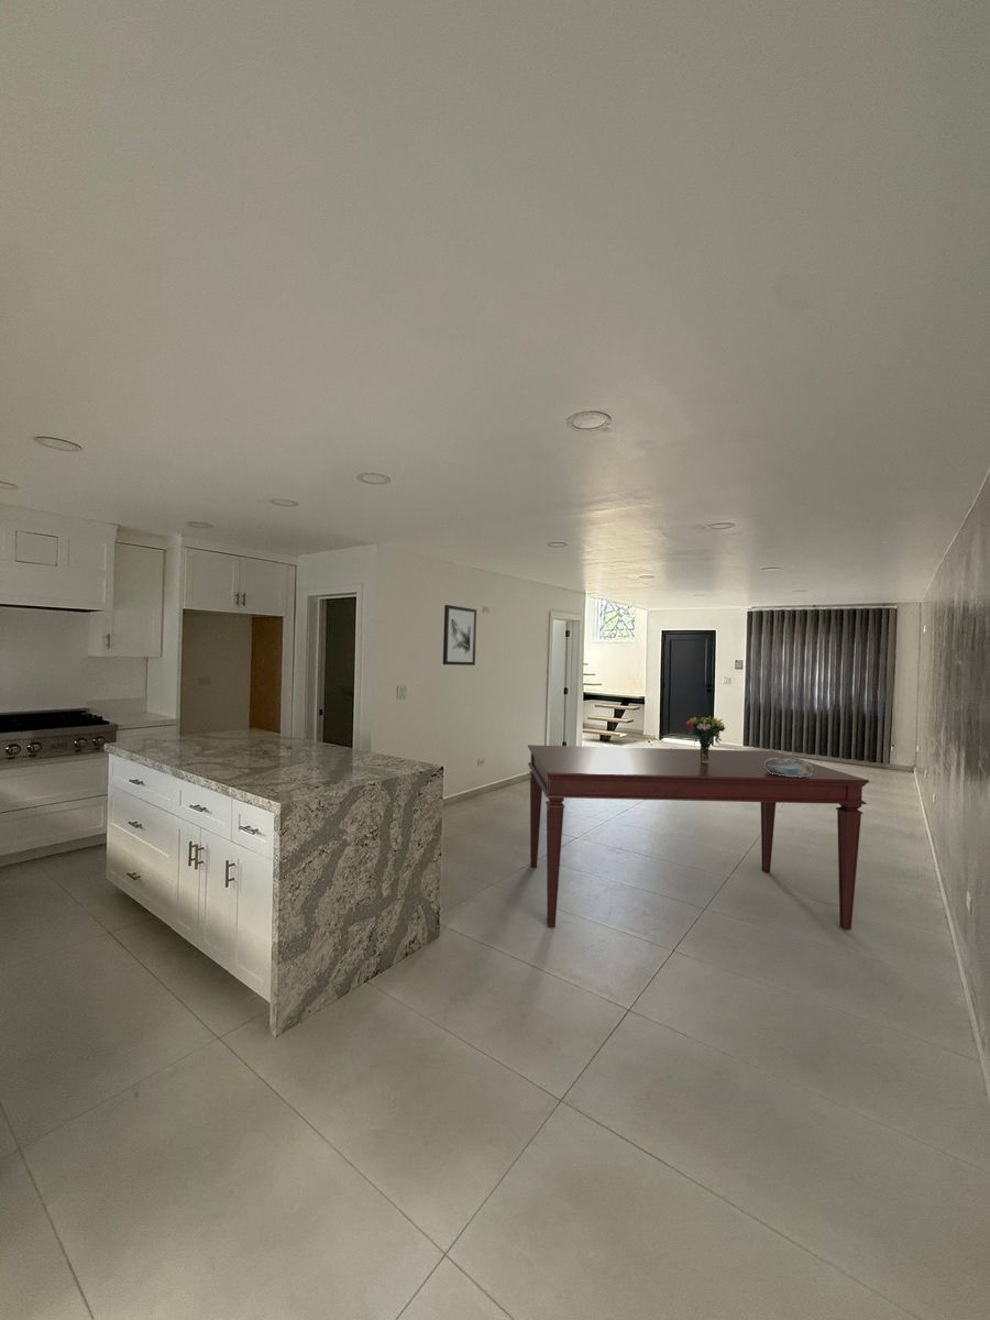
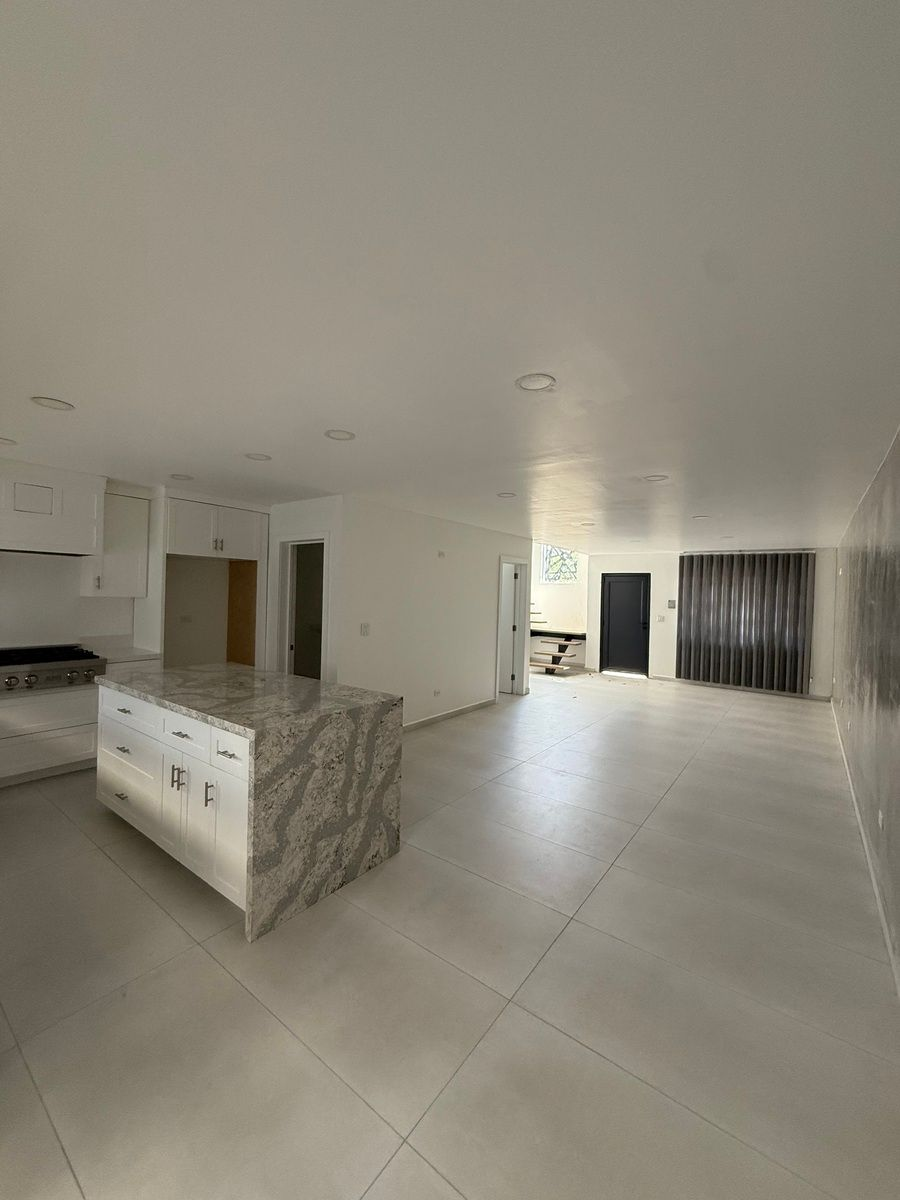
- decorative bowl [765,758,813,778]
- bouquet [685,715,726,763]
- wall art [442,604,477,667]
- dining table [527,744,870,932]
